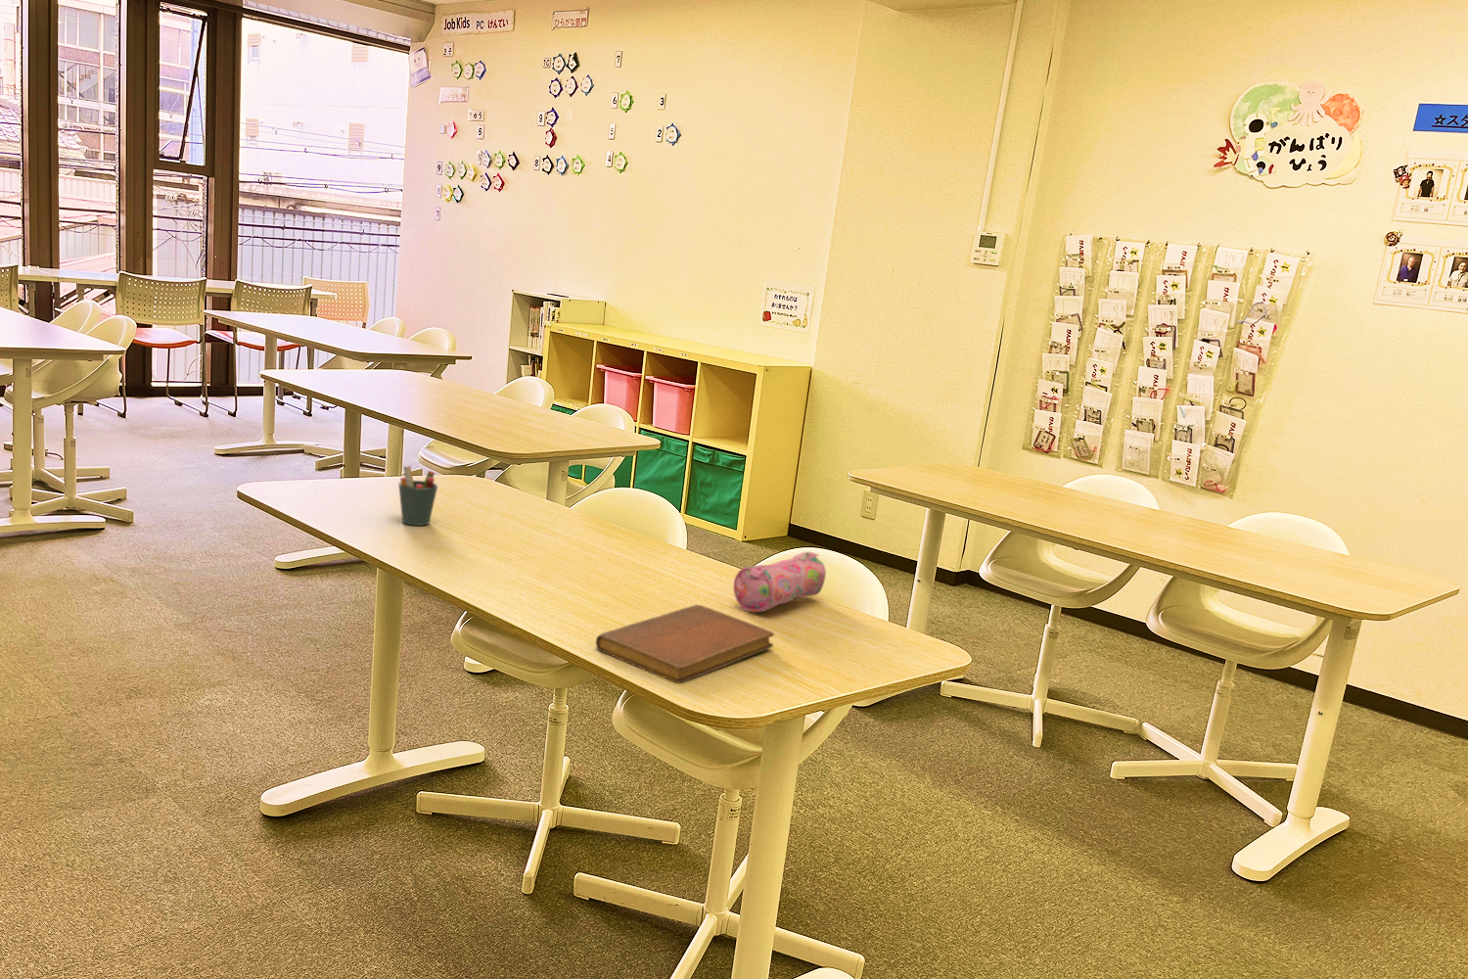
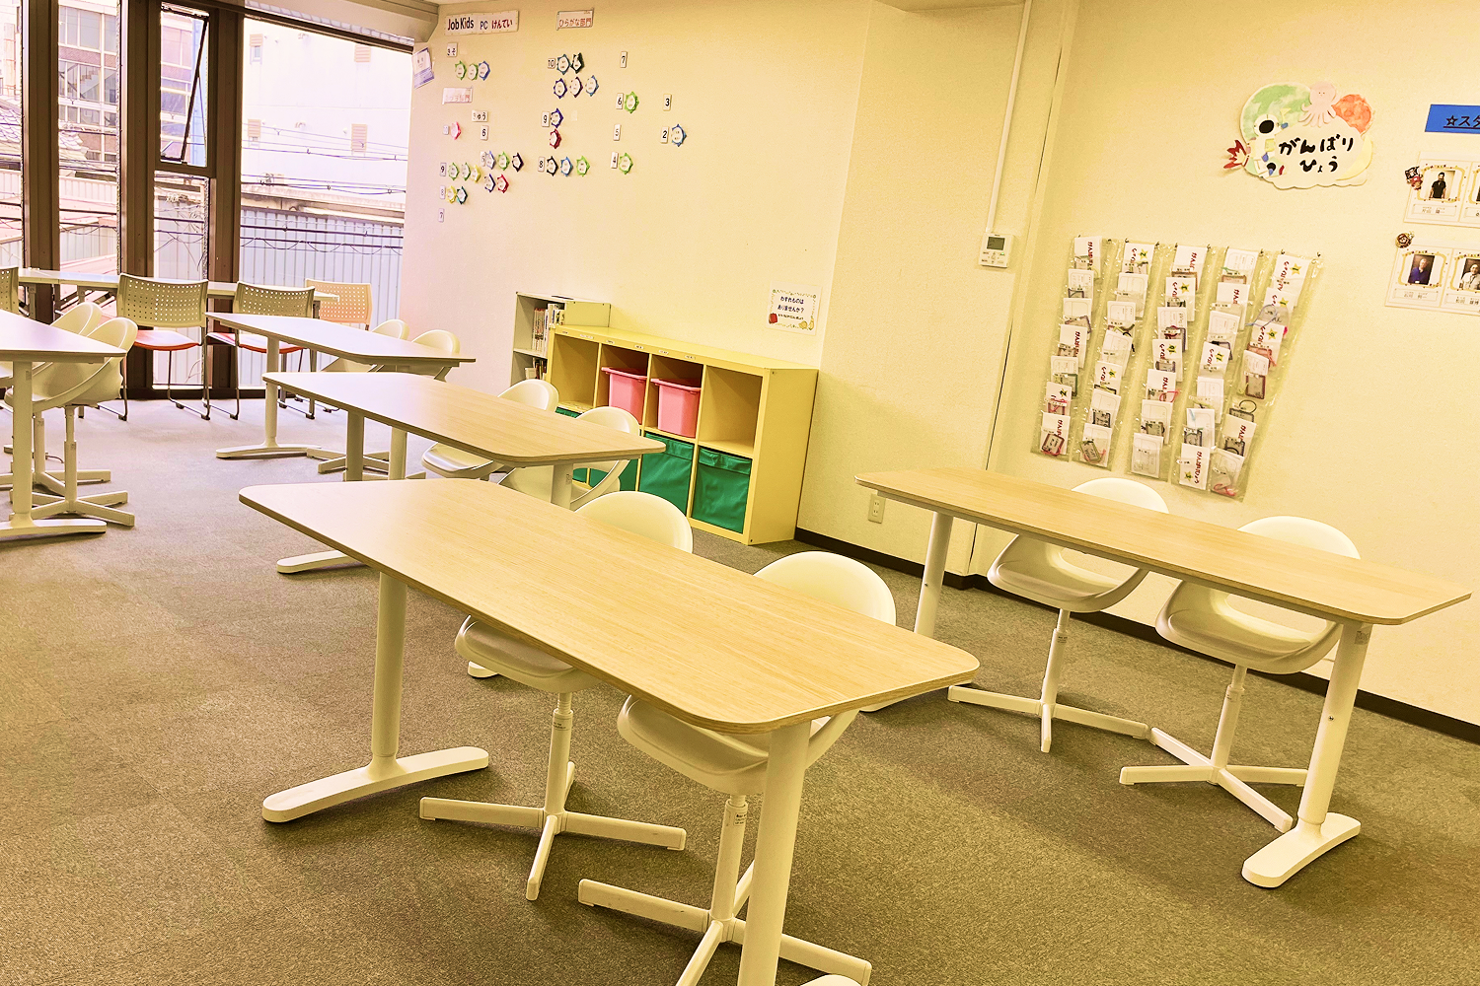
- notebook [595,604,776,684]
- pen holder [398,465,438,527]
- pencil case [733,551,827,613]
